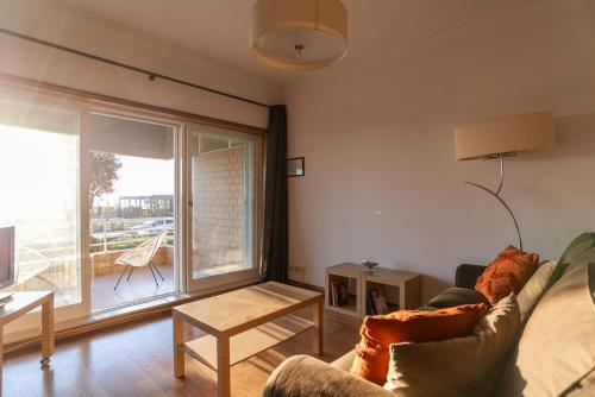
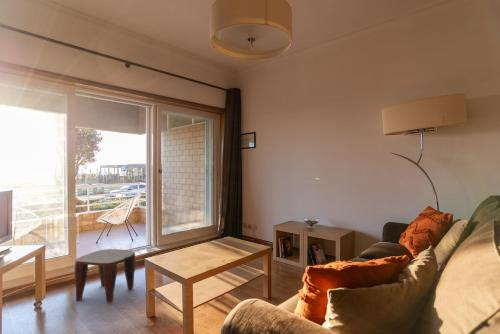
+ stool [74,248,136,304]
